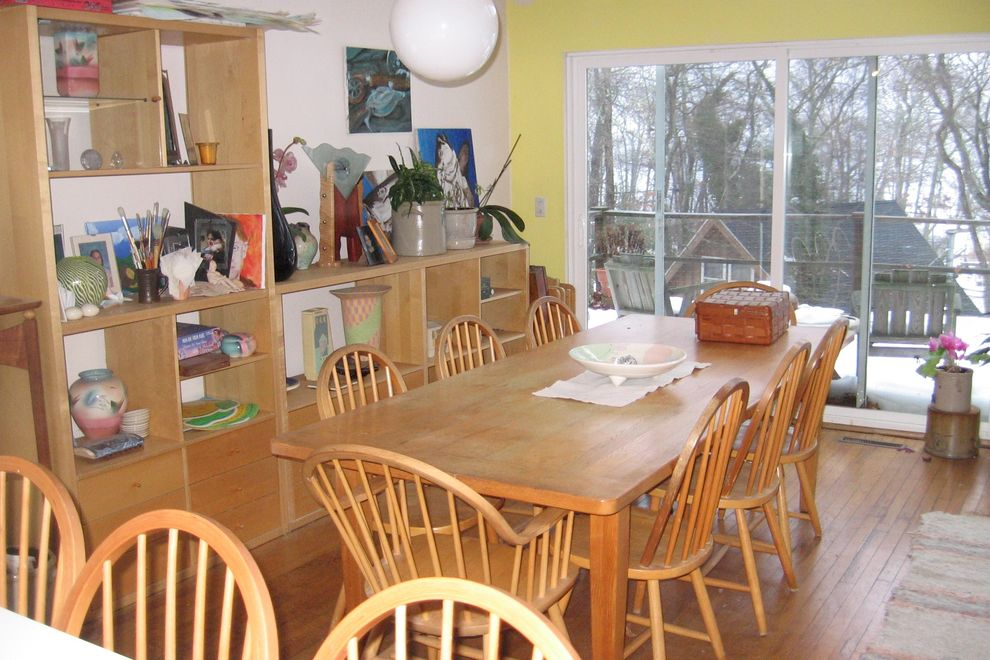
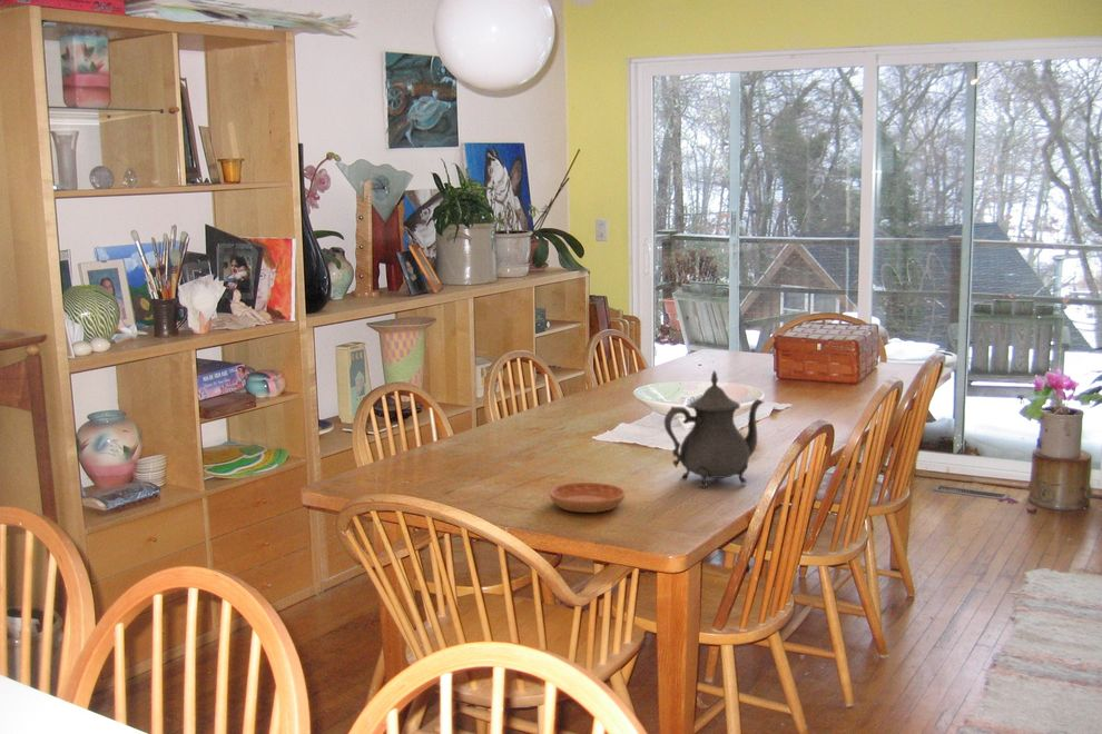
+ saucer [548,482,627,514]
+ teapot [663,369,765,488]
